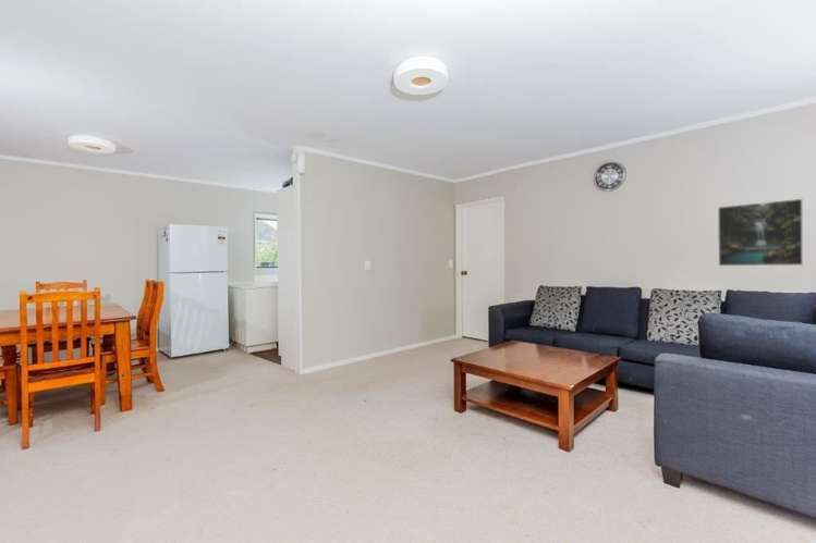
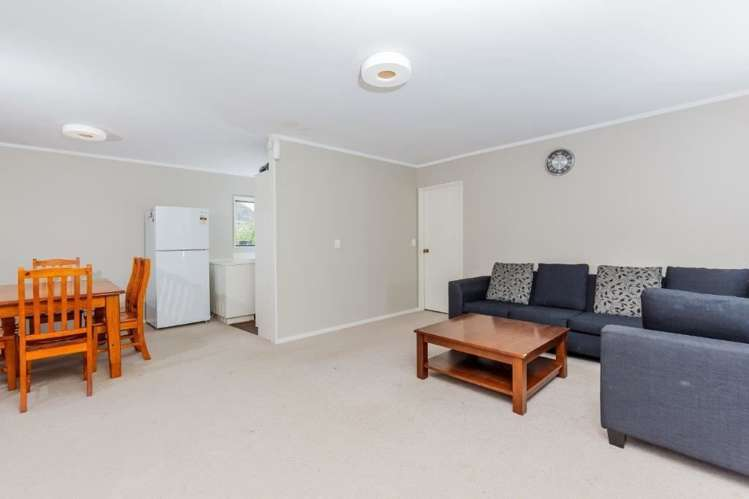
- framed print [717,198,804,267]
